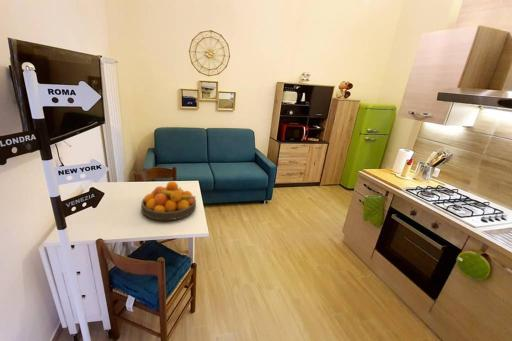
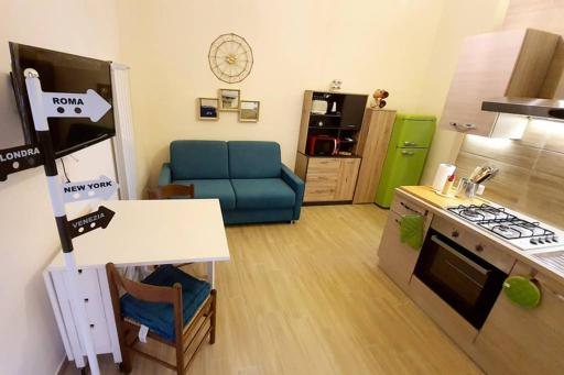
- fruit bowl [140,180,197,222]
